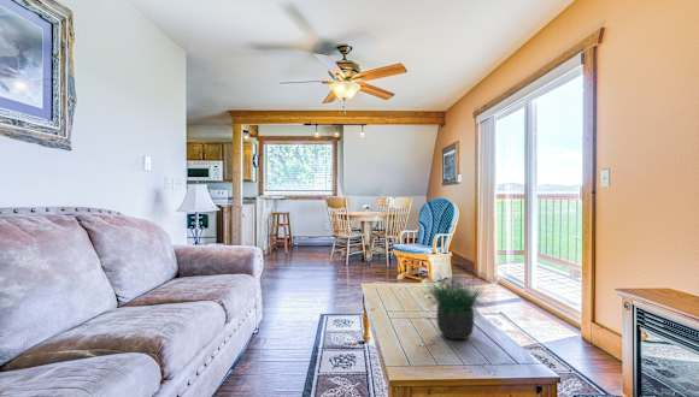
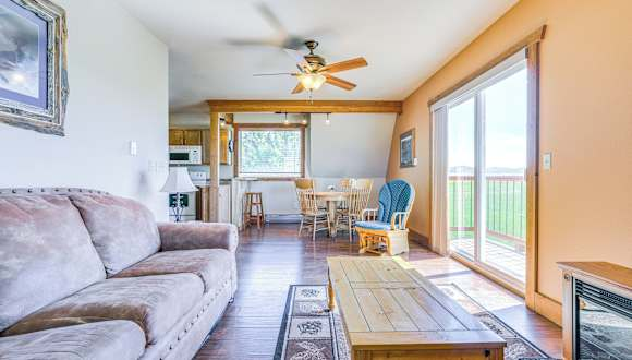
- potted plant [418,255,493,342]
